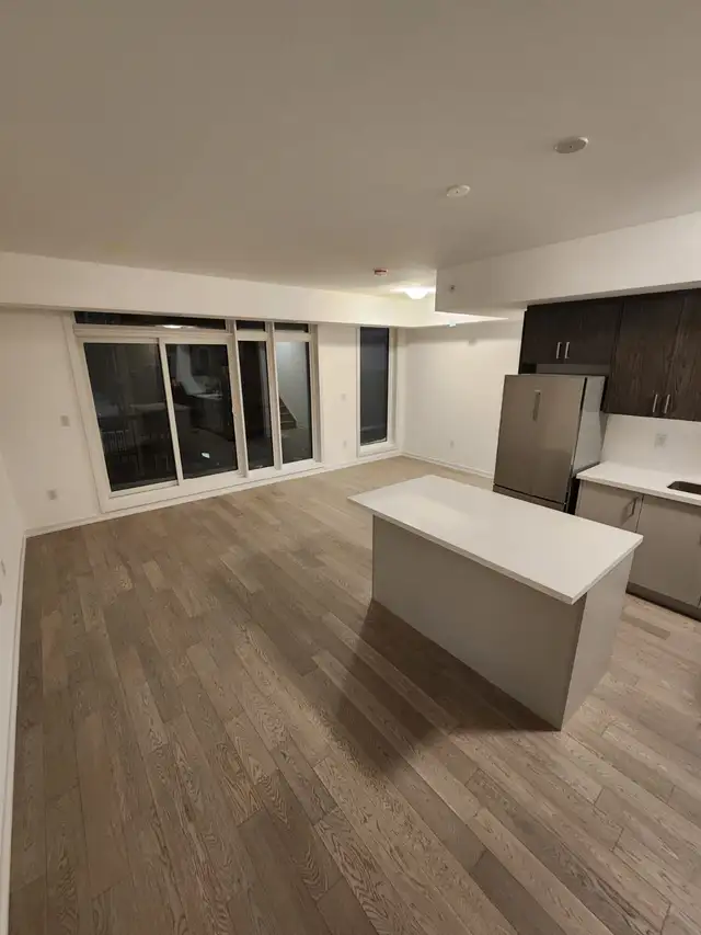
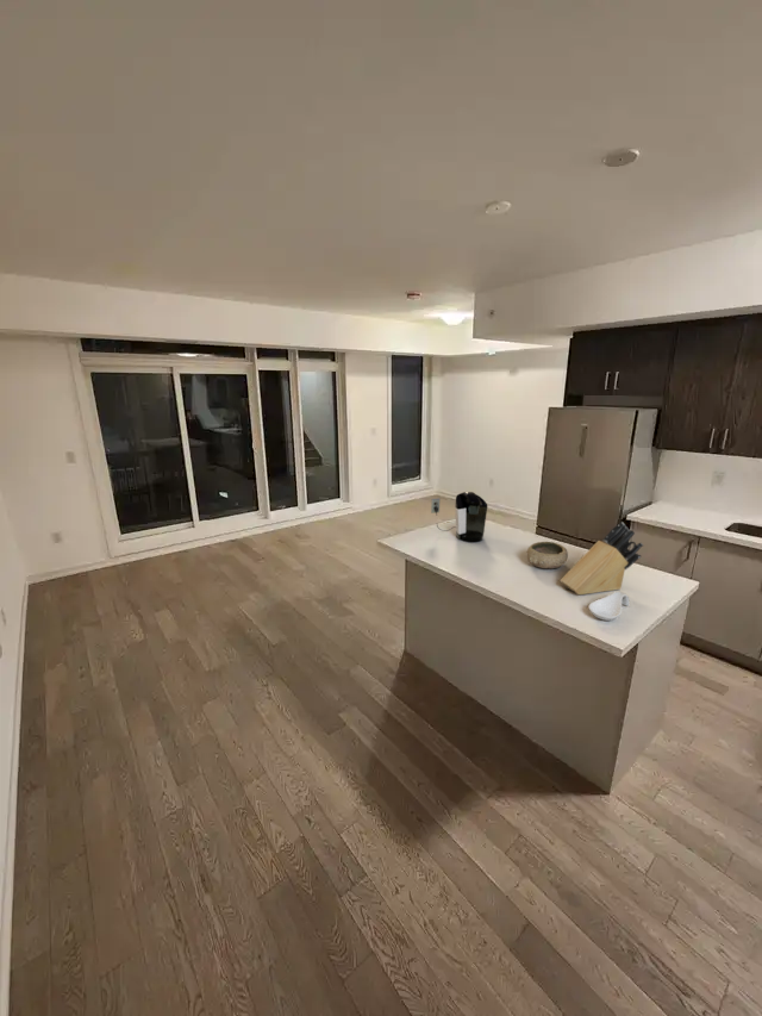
+ knife block [558,521,644,596]
+ coffee maker [430,491,488,543]
+ bowl [525,541,569,569]
+ spoon rest [588,591,631,622]
